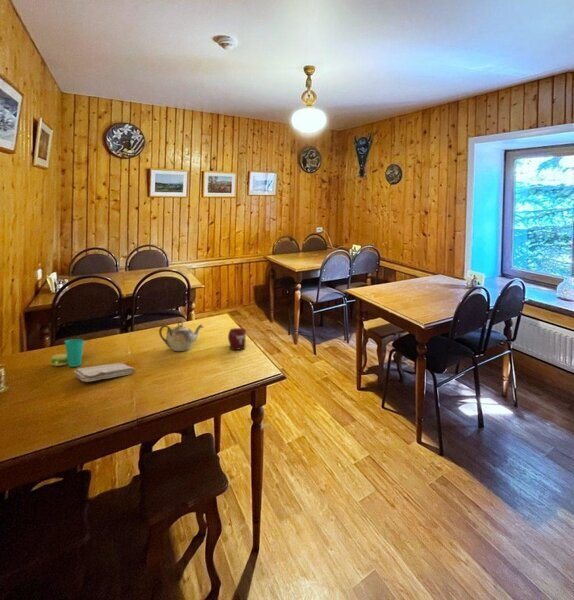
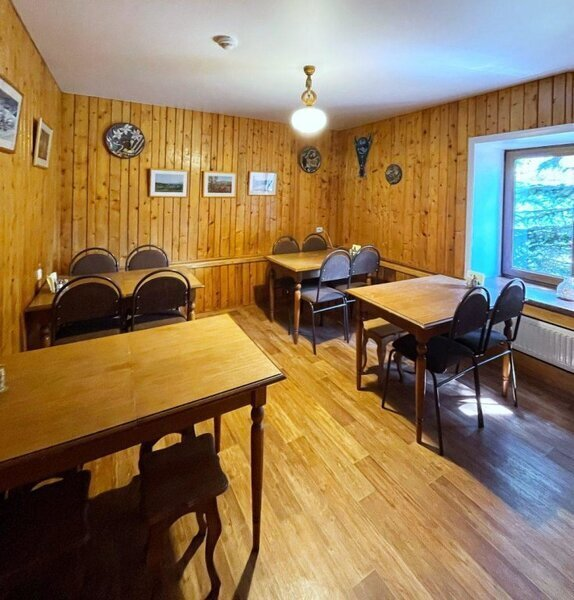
- teapot [158,320,205,352]
- cup [49,338,85,368]
- cup [227,327,247,350]
- washcloth [73,362,136,383]
